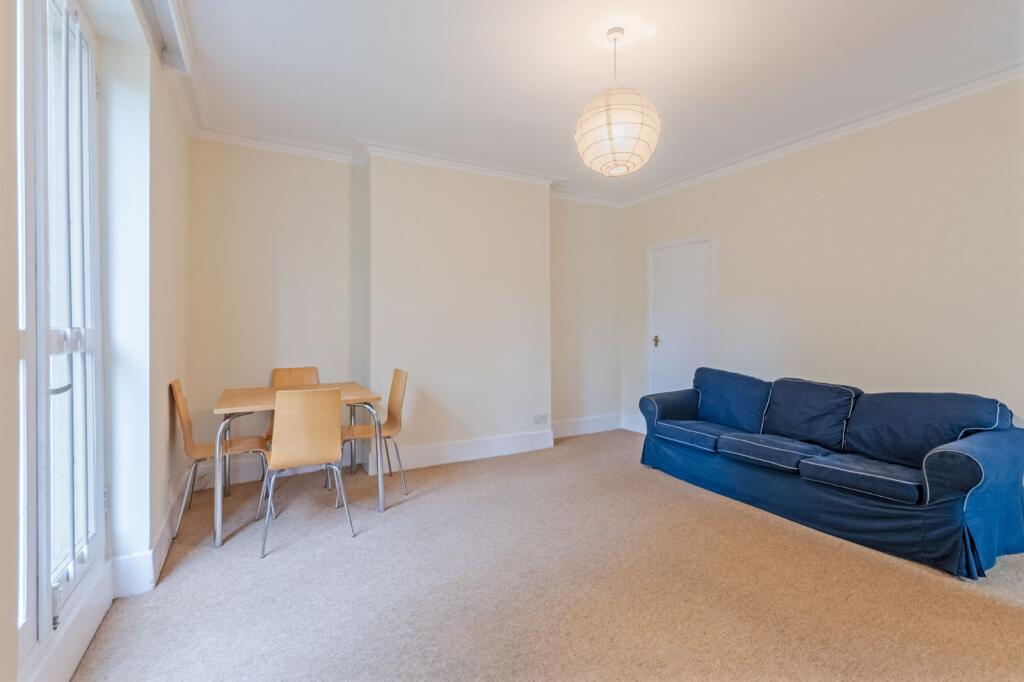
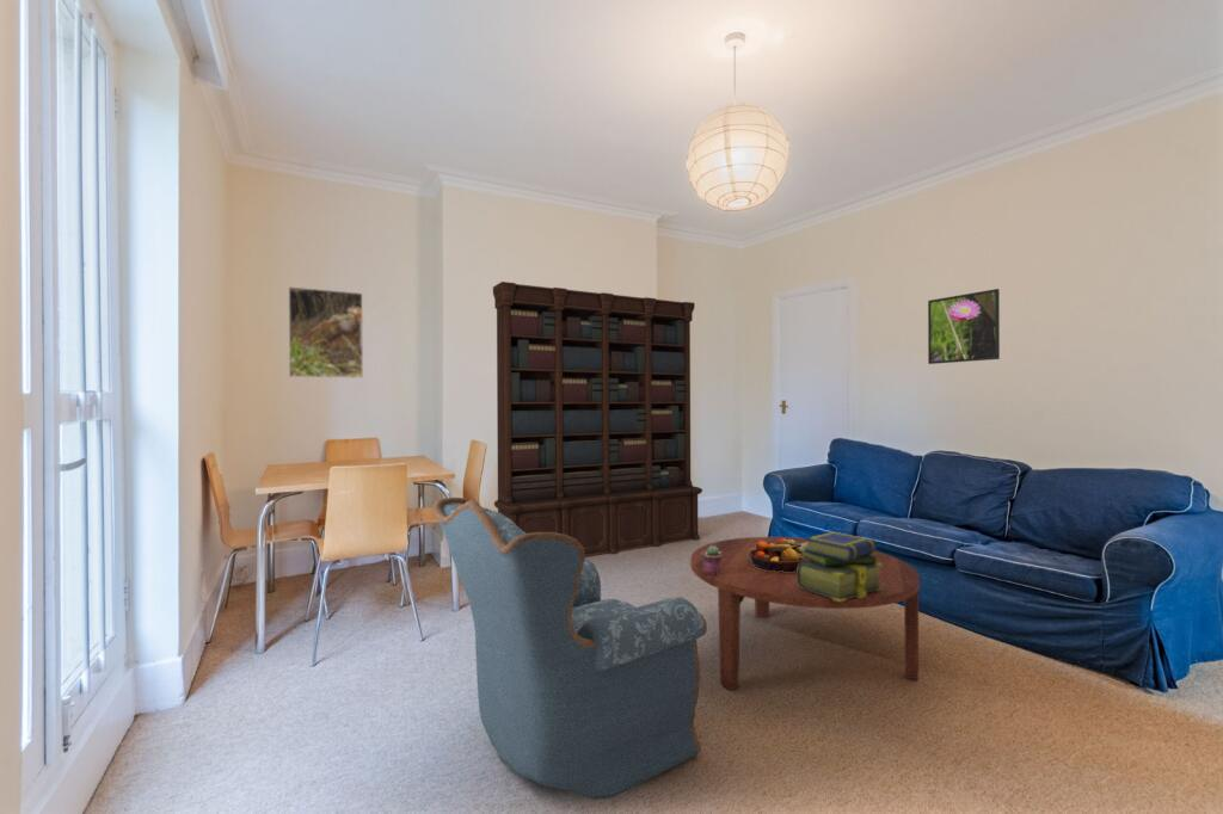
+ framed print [288,285,364,380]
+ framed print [927,288,1001,365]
+ bookcase [492,280,703,557]
+ stack of books [797,531,881,602]
+ fruit bowl [749,538,810,572]
+ coffee table [689,536,921,691]
+ potted succulent [701,545,723,575]
+ armchair [431,497,708,801]
